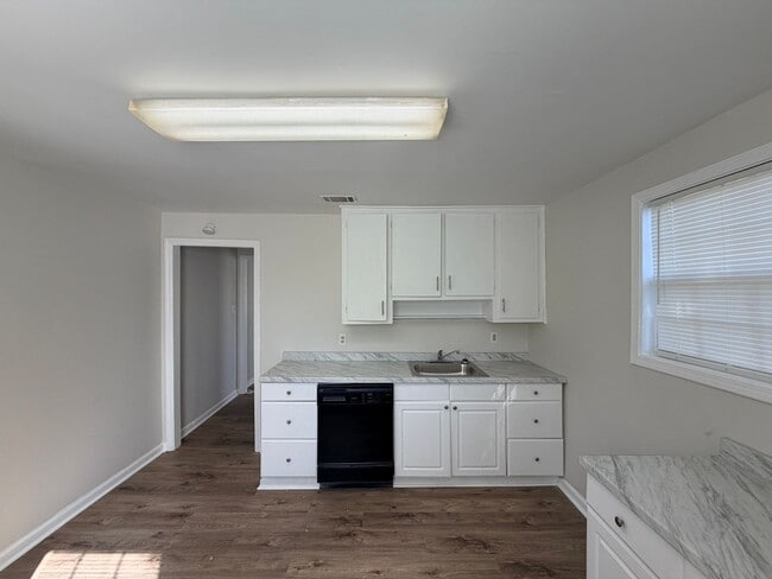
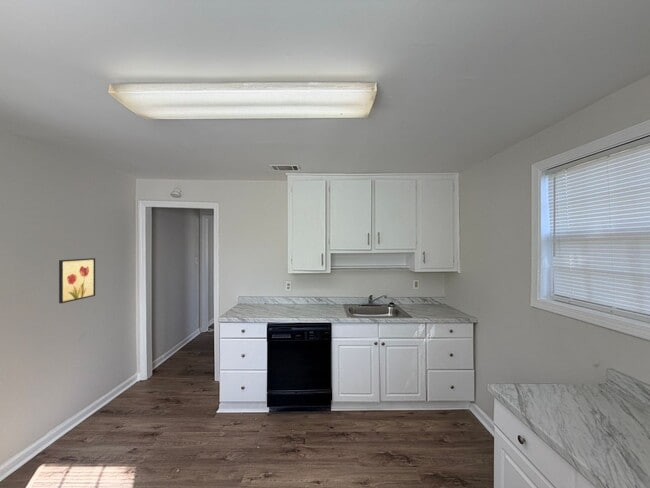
+ wall art [58,257,96,304]
